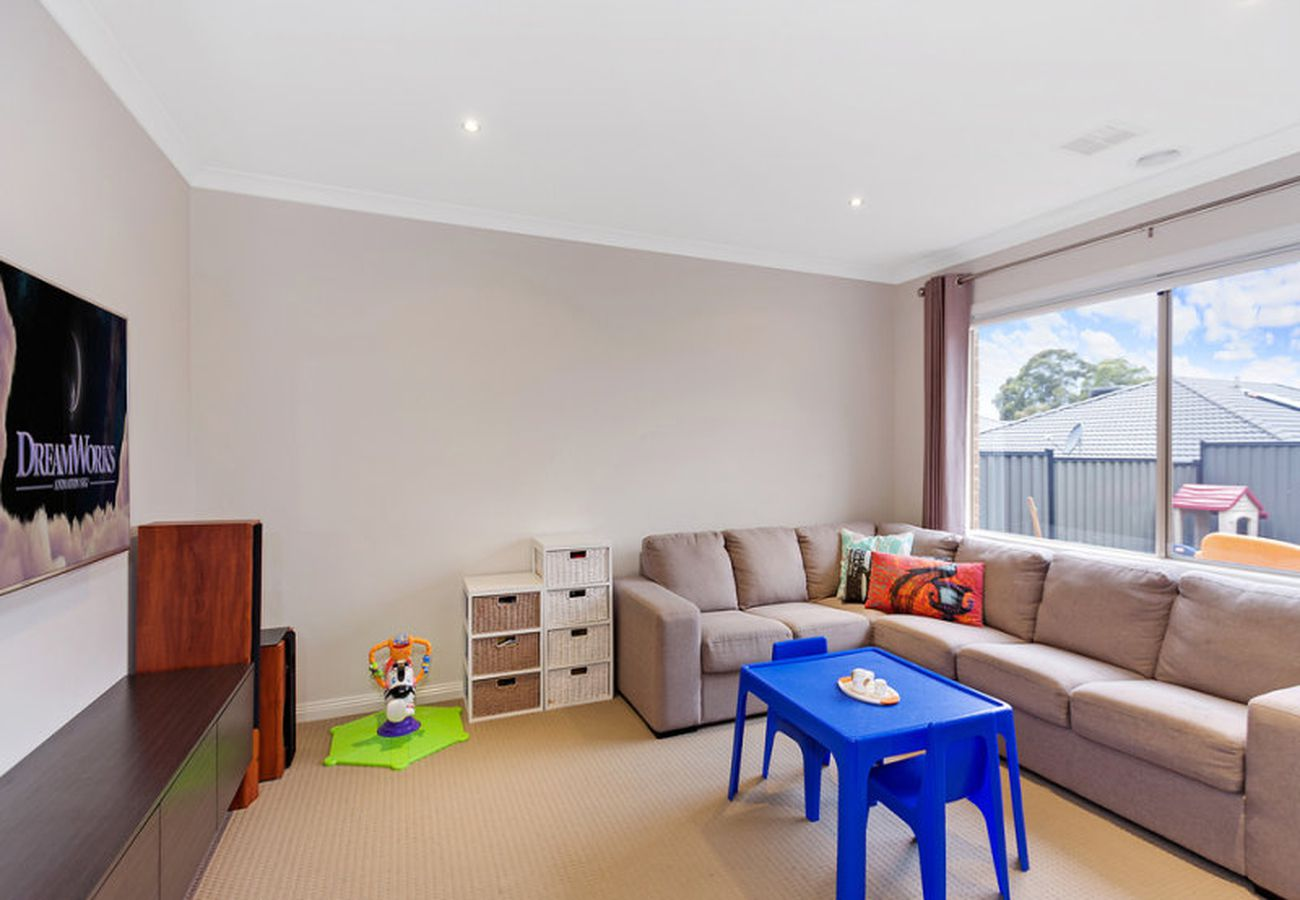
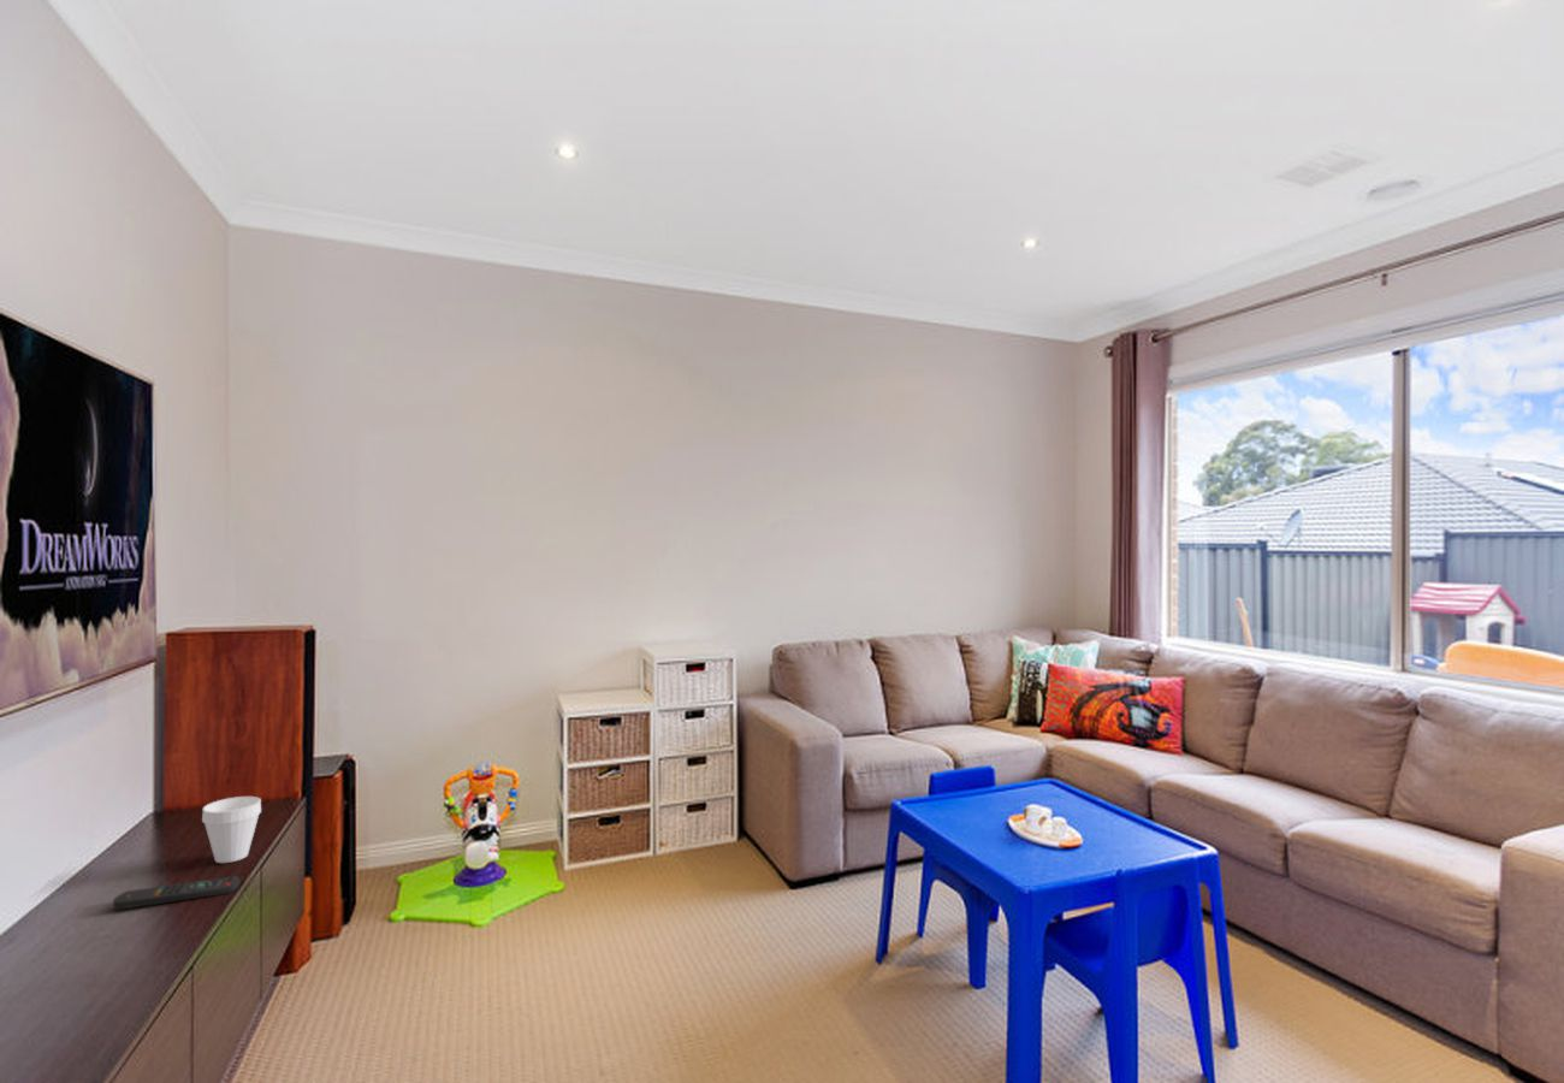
+ remote control [112,875,241,911]
+ cup [201,795,262,864]
